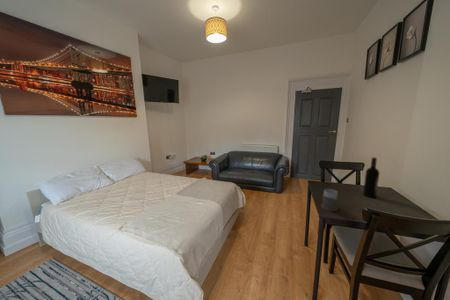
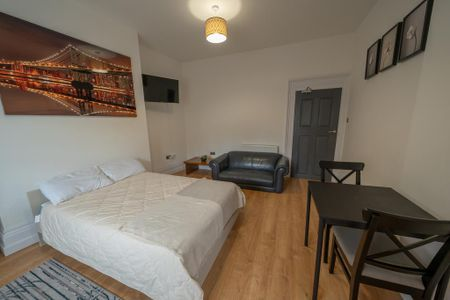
- mug [320,188,339,212]
- wine bottle [362,156,380,199]
